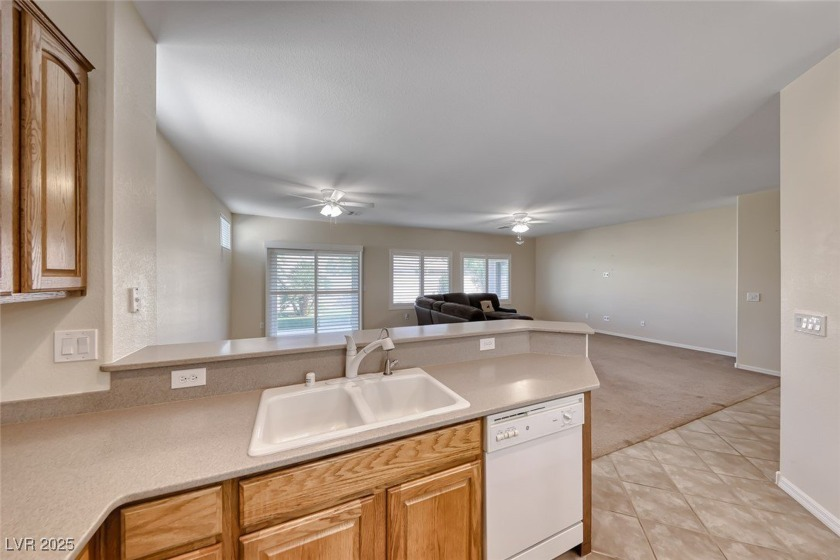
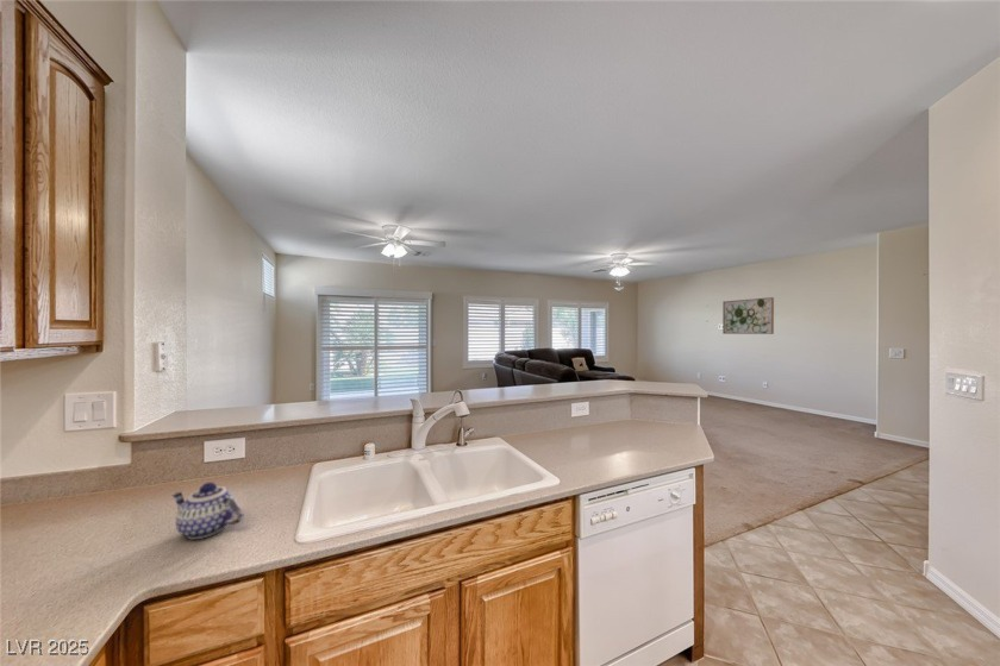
+ wall art [721,296,775,335]
+ teapot [170,480,245,540]
